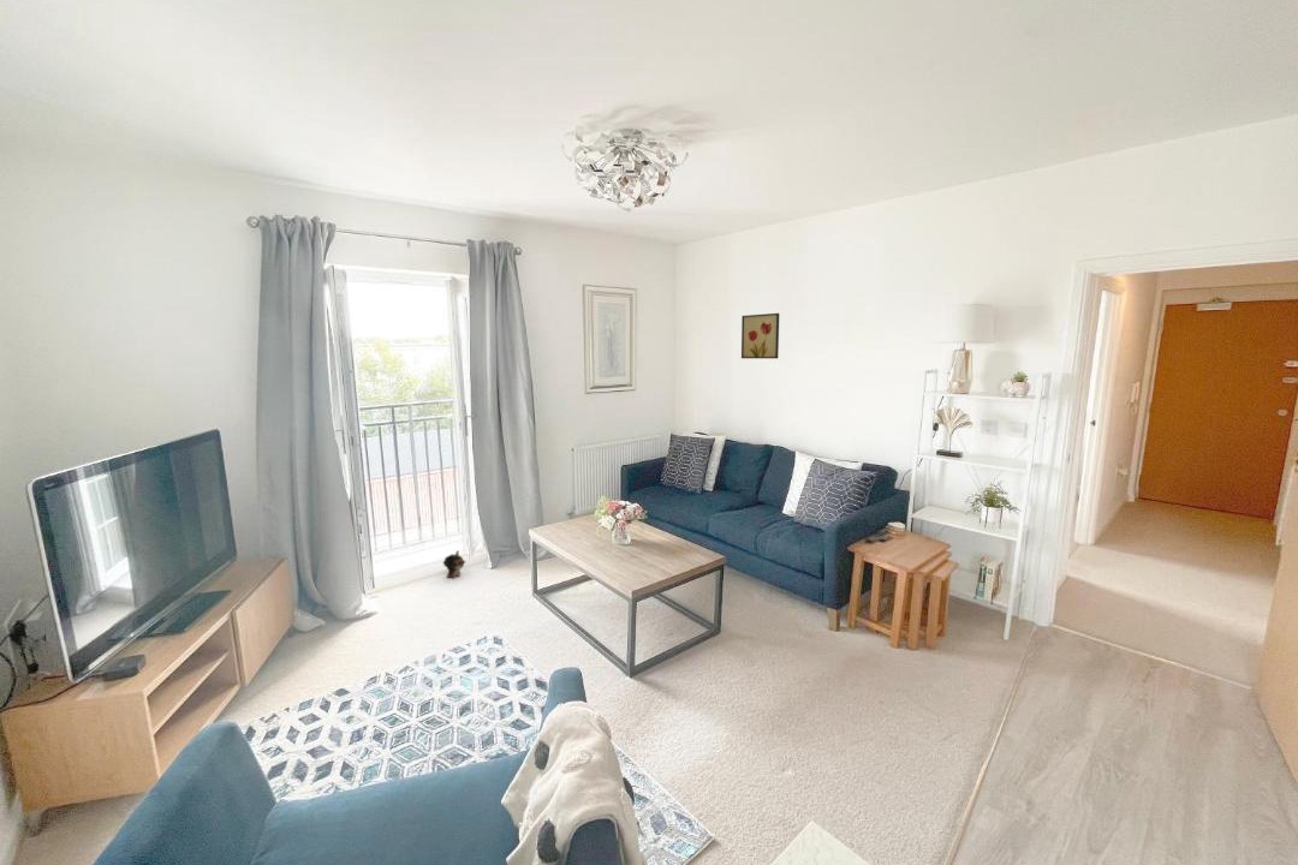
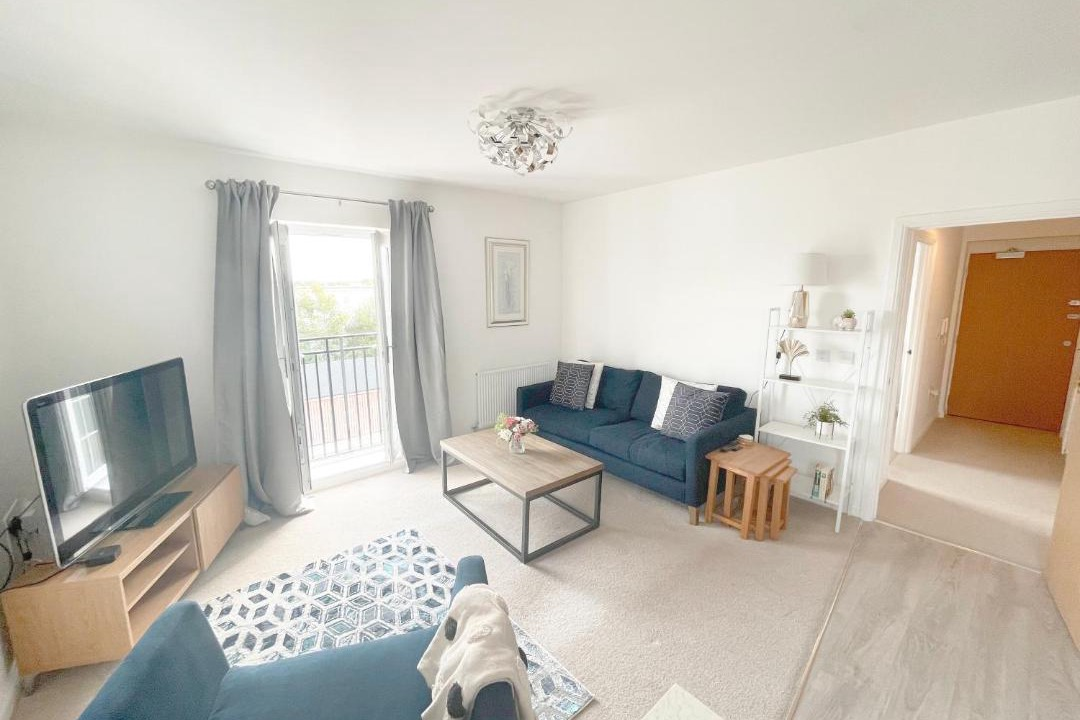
- wall art [740,312,780,359]
- plush toy [442,549,466,579]
